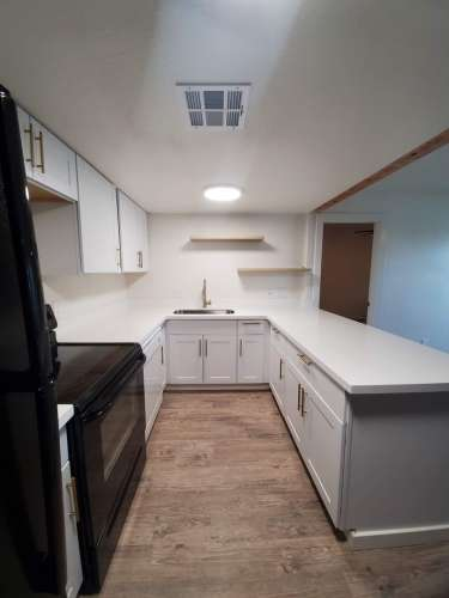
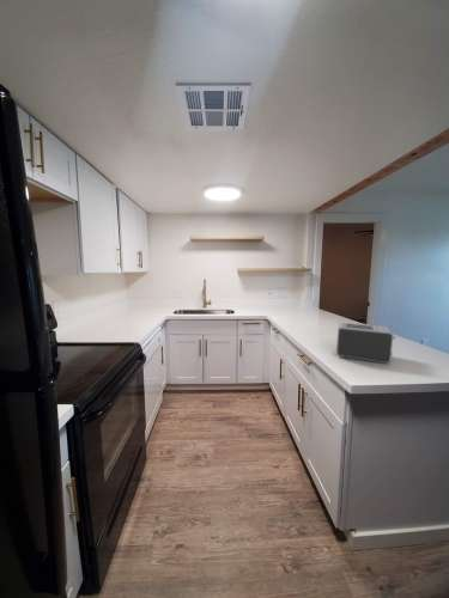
+ toaster [335,322,396,365]
